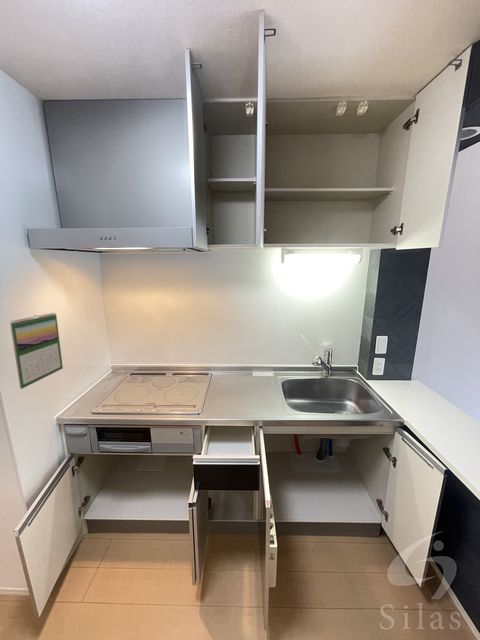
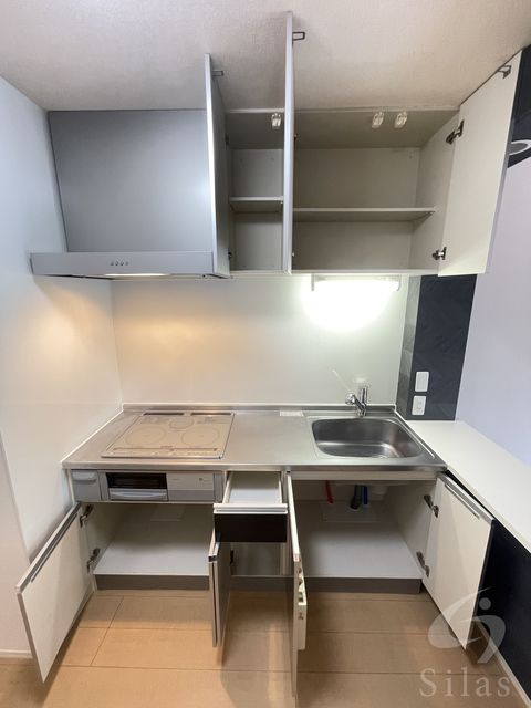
- calendar [9,312,64,390]
